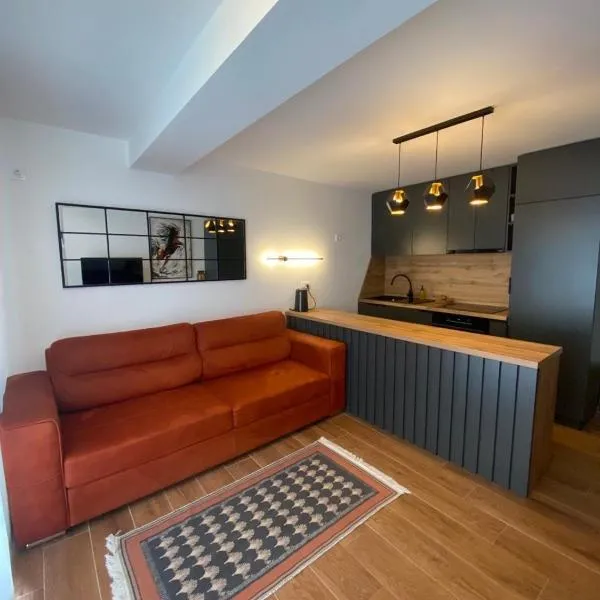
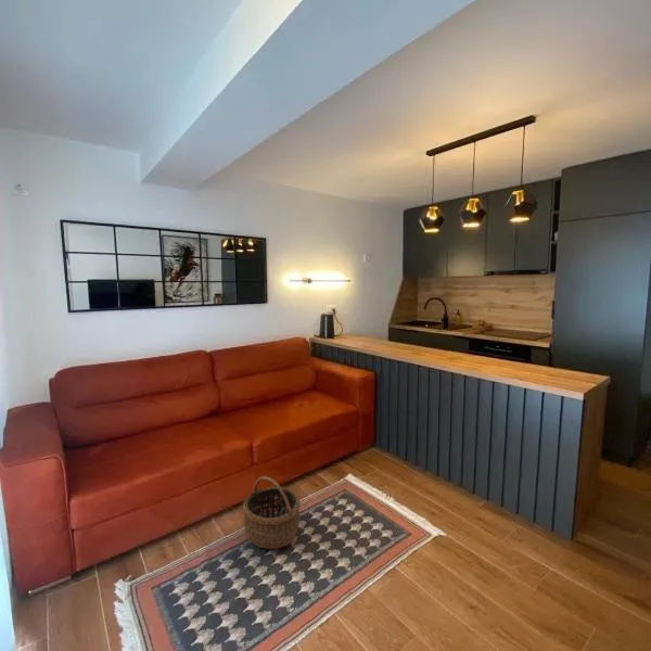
+ wicker basket [242,475,302,550]
